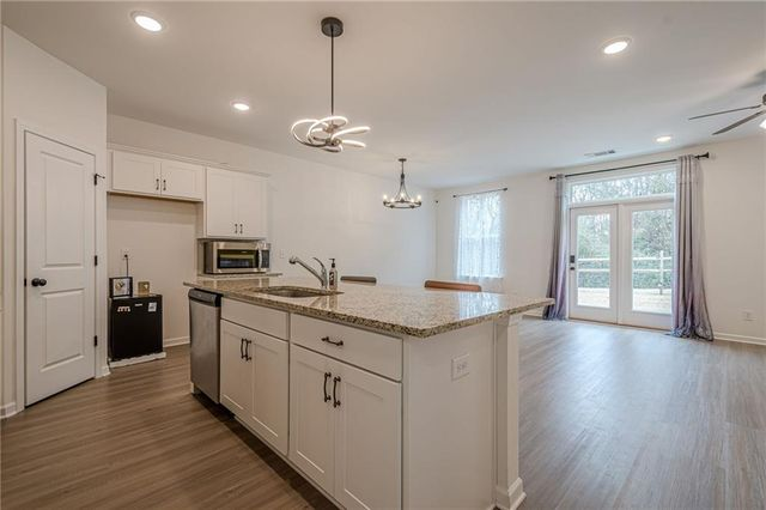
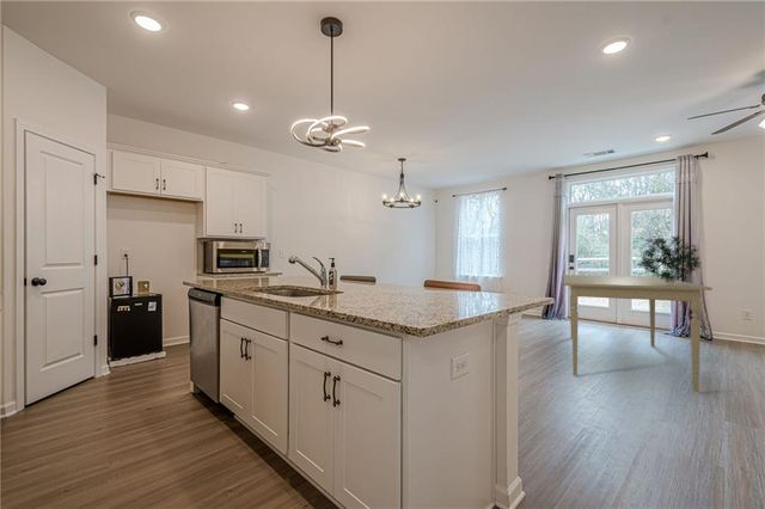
+ dining table [563,274,714,393]
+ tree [636,233,703,284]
